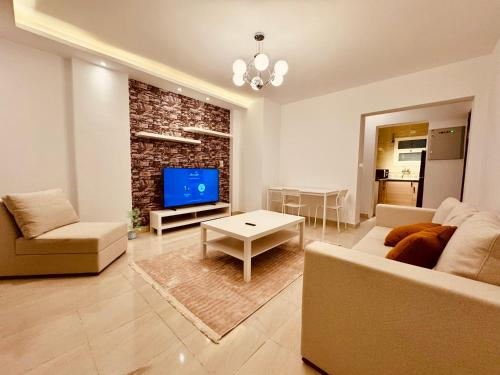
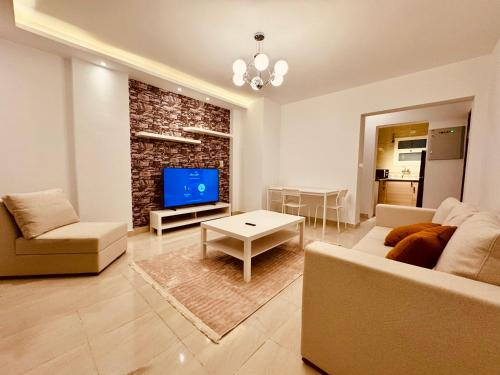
- potted plant [124,208,144,240]
